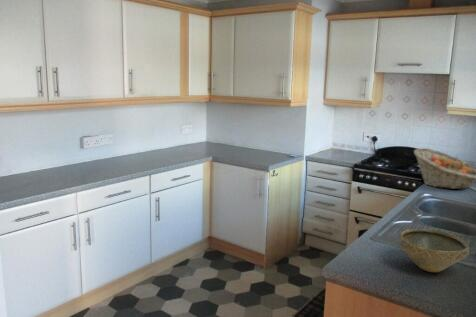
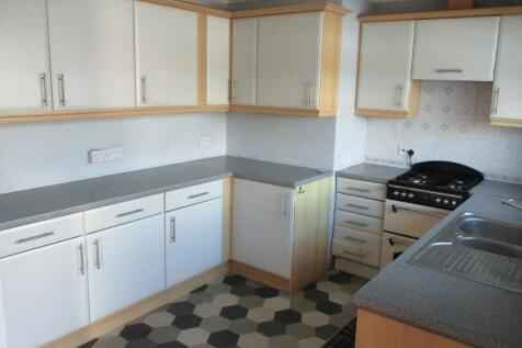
- bowl [397,228,470,273]
- fruit basket [413,147,476,190]
